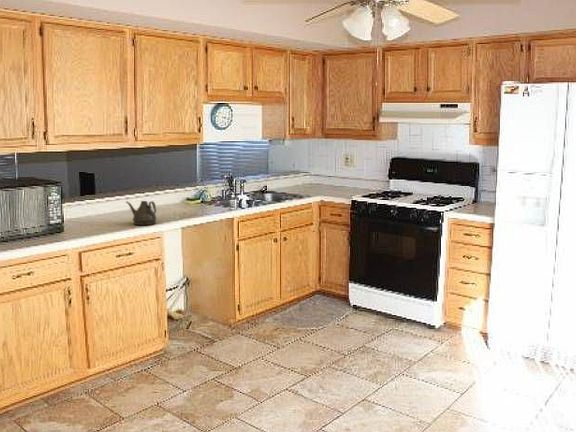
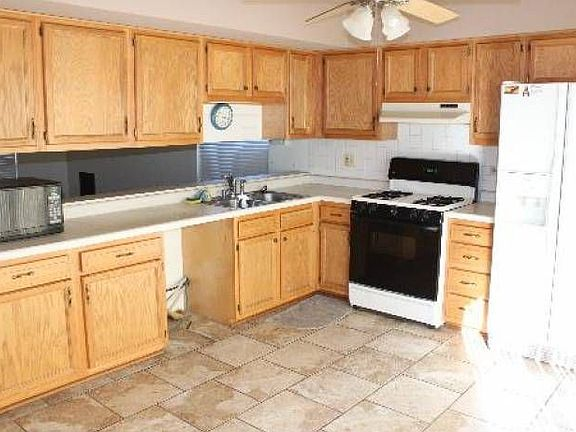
- teapot [125,200,158,226]
